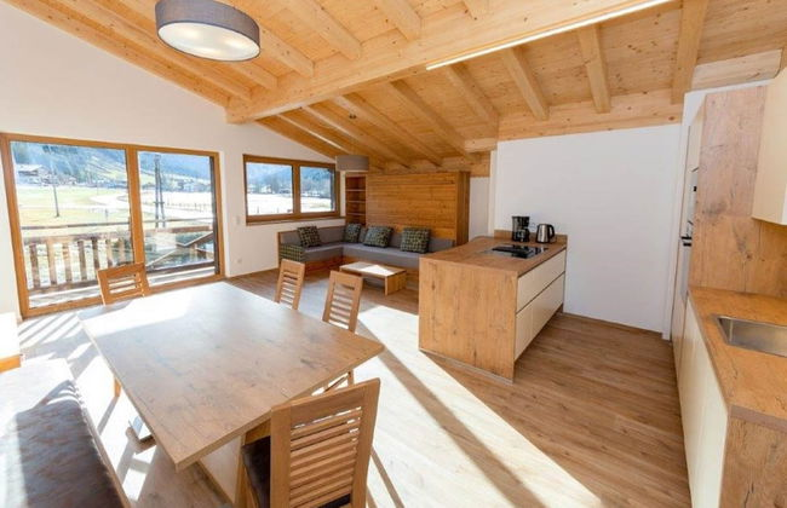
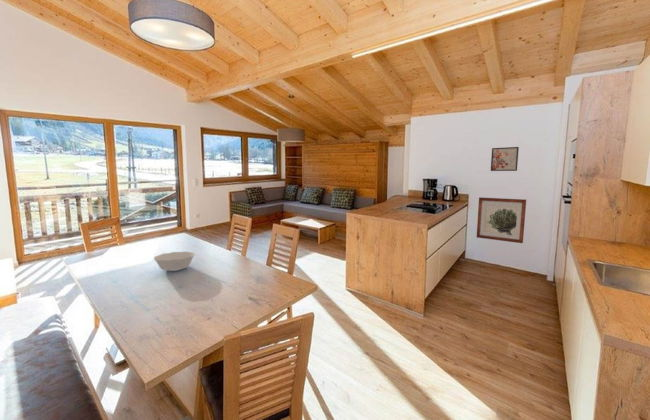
+ bowl [153,251,196,272]
+ wall art [476,196,527,244]
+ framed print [490,146,520,172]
